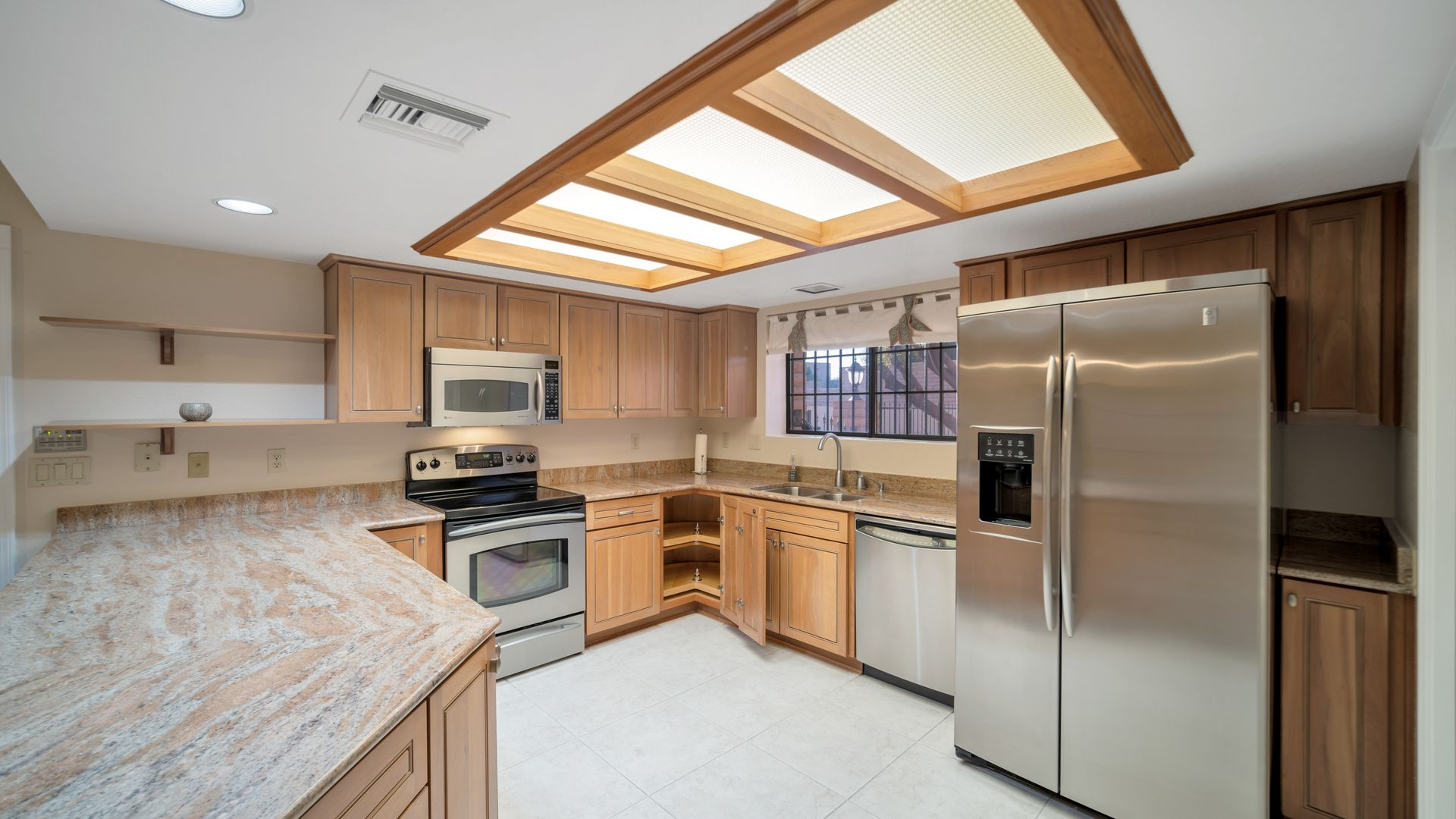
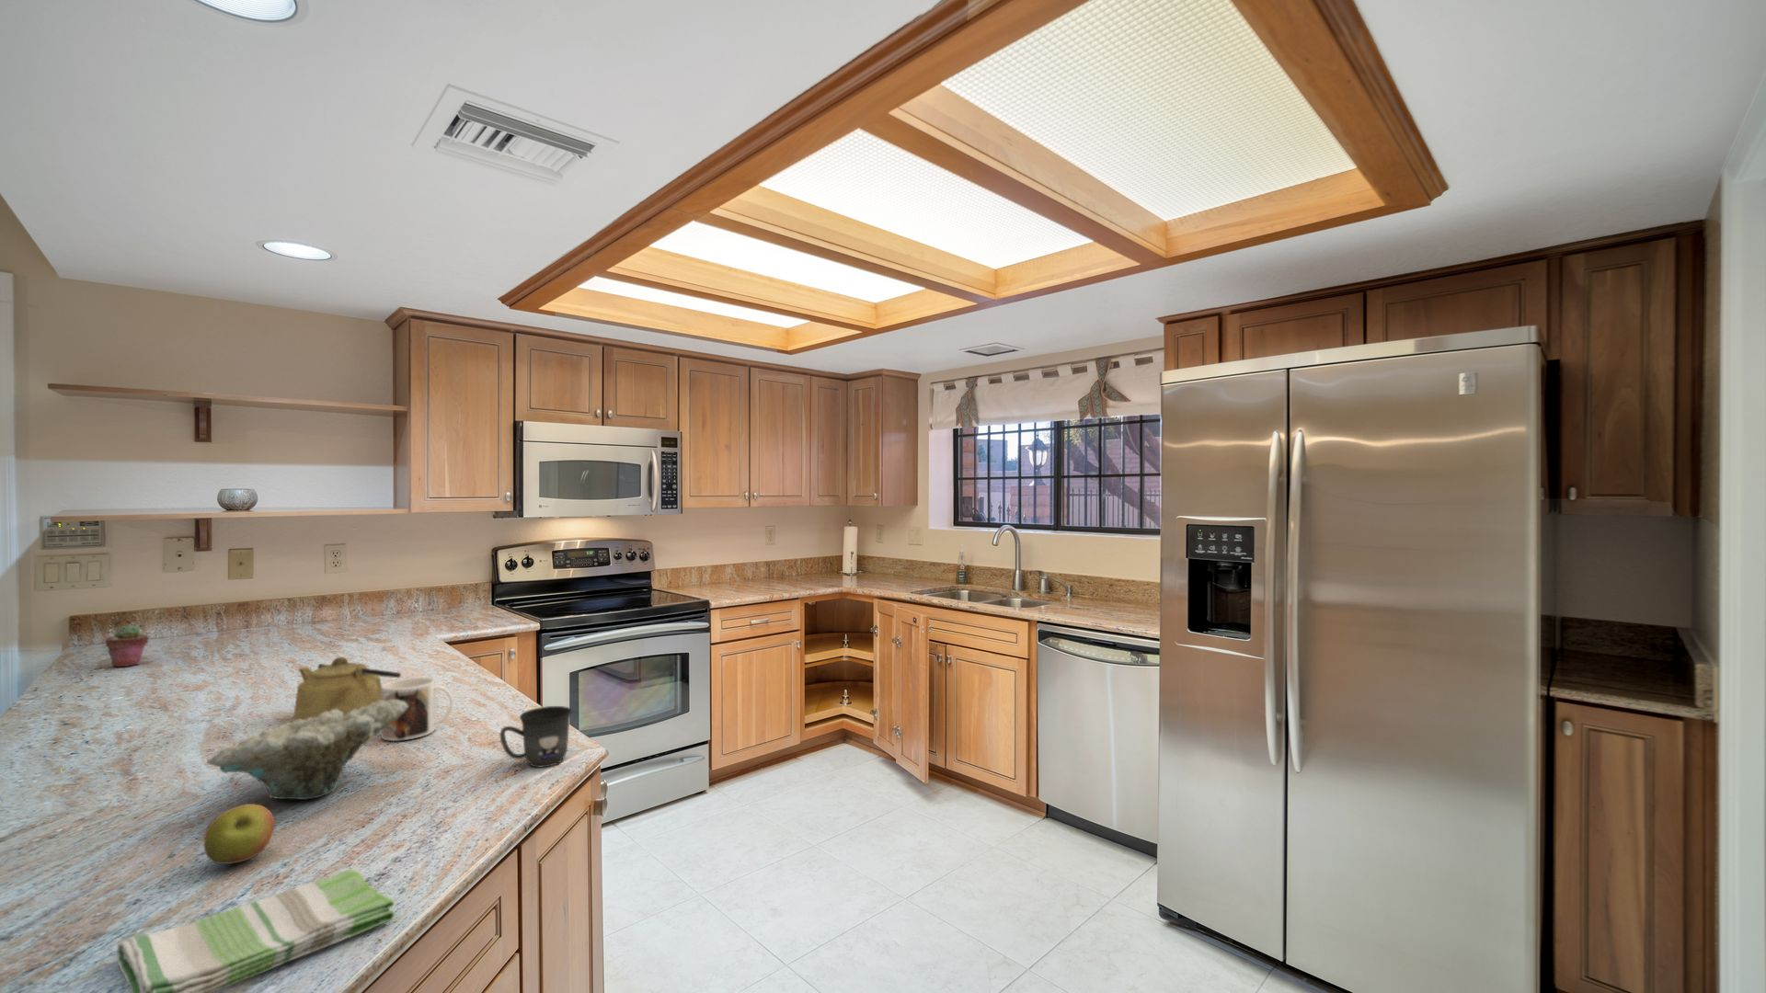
+ dish towel [116,868,394,993]
+ mug [499,706,572,769]
+ potted succulent [104,623,150,668]
+ apple [203,803,275,866]
+ decorative bowl [206,700,409,801]
+ mug [381,677,455,742]
+ kettle [291,656,401,723]
